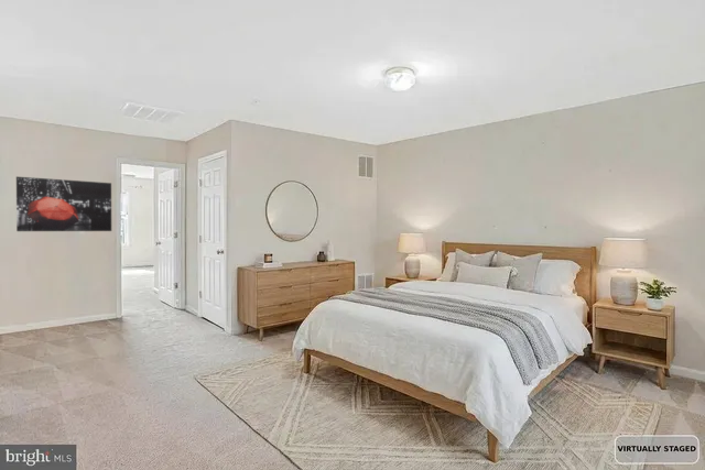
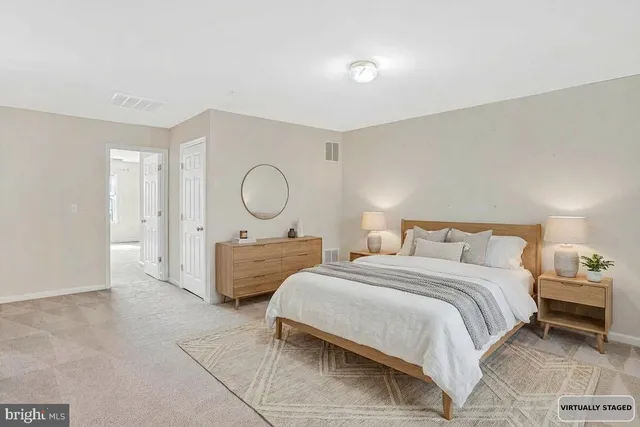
- wall art [15,175,112,232]
